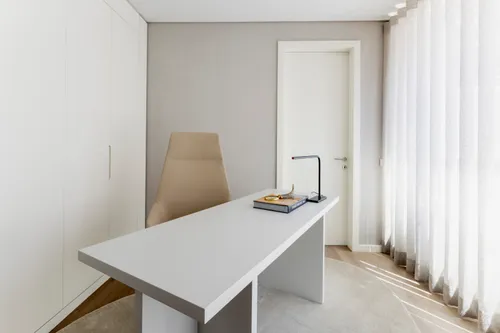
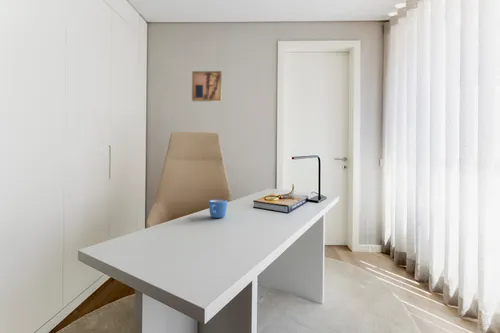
+ wall art [191,70,223,102]
+ mug [207,199,228,219]
